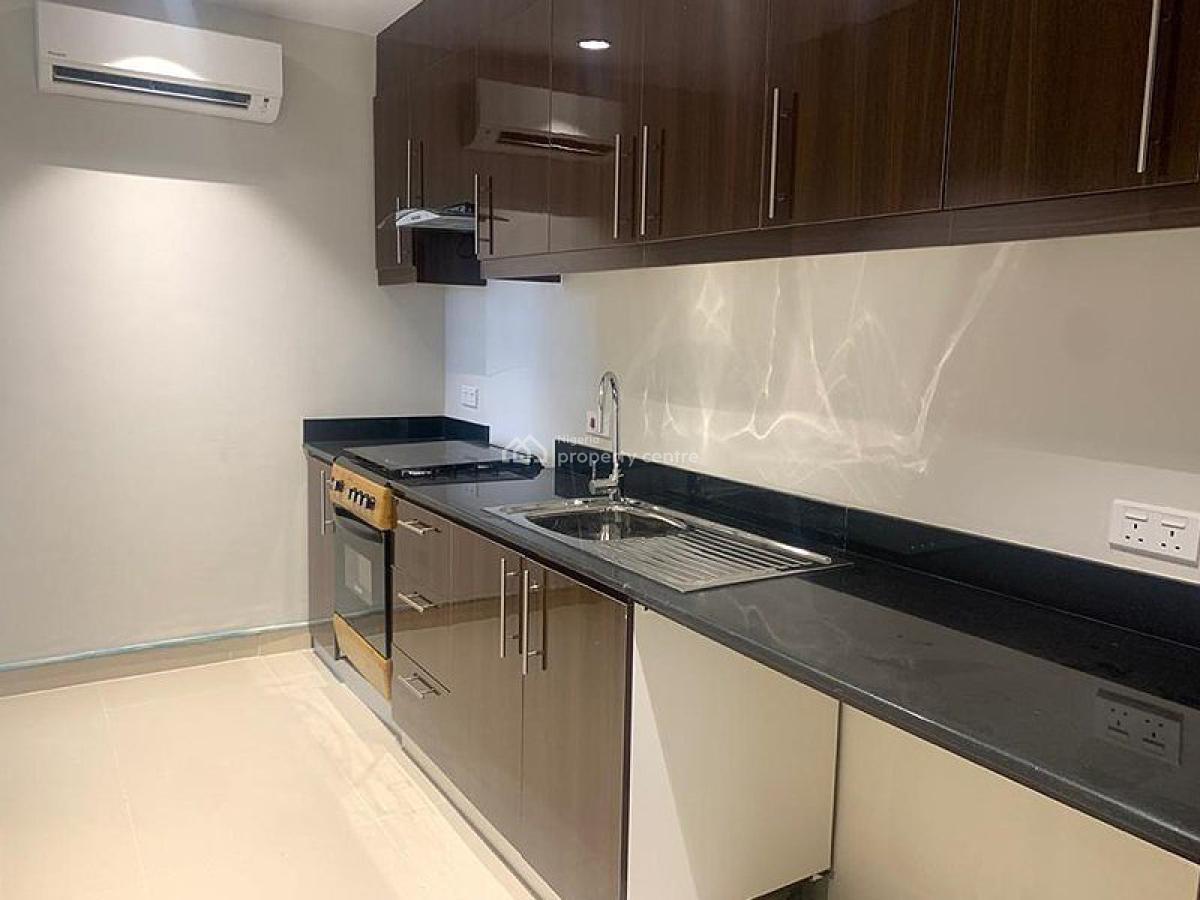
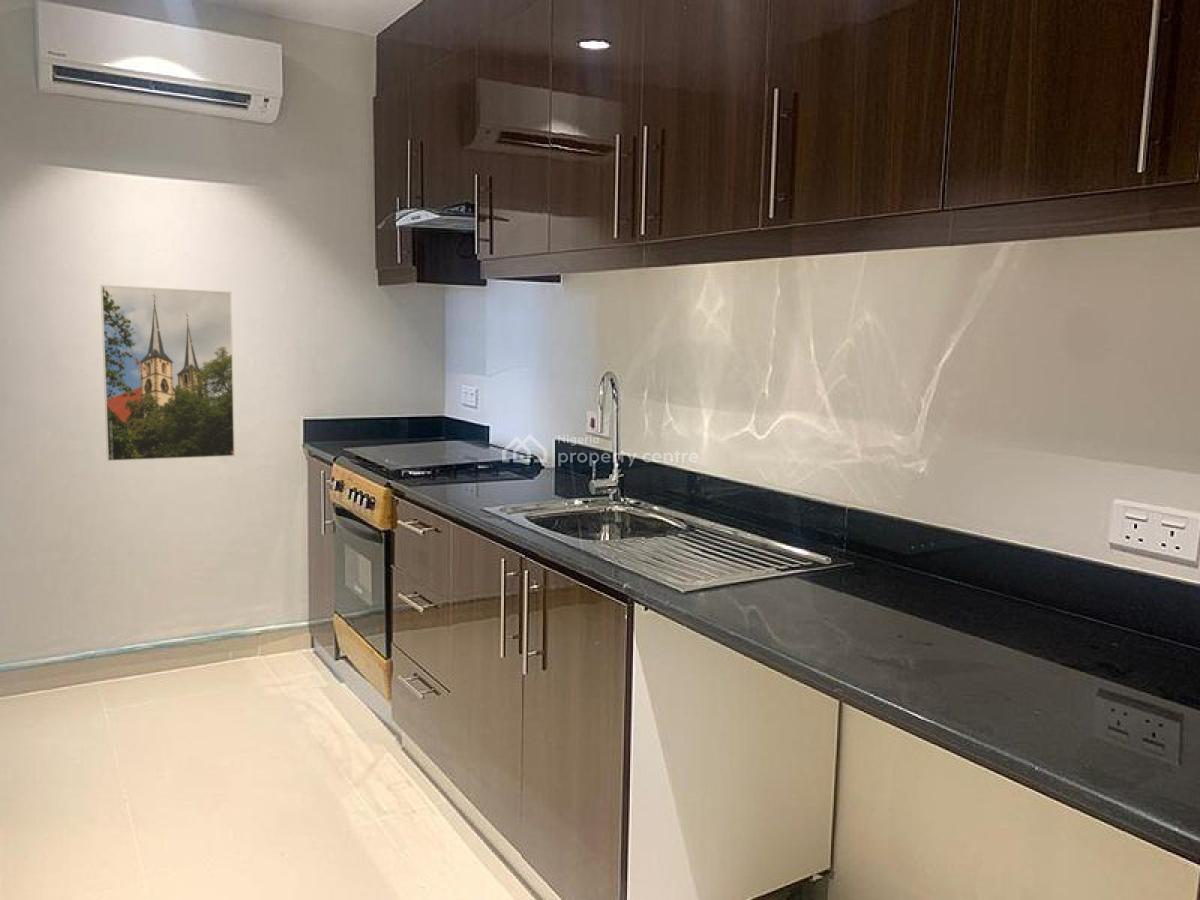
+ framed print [100,284,236,462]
